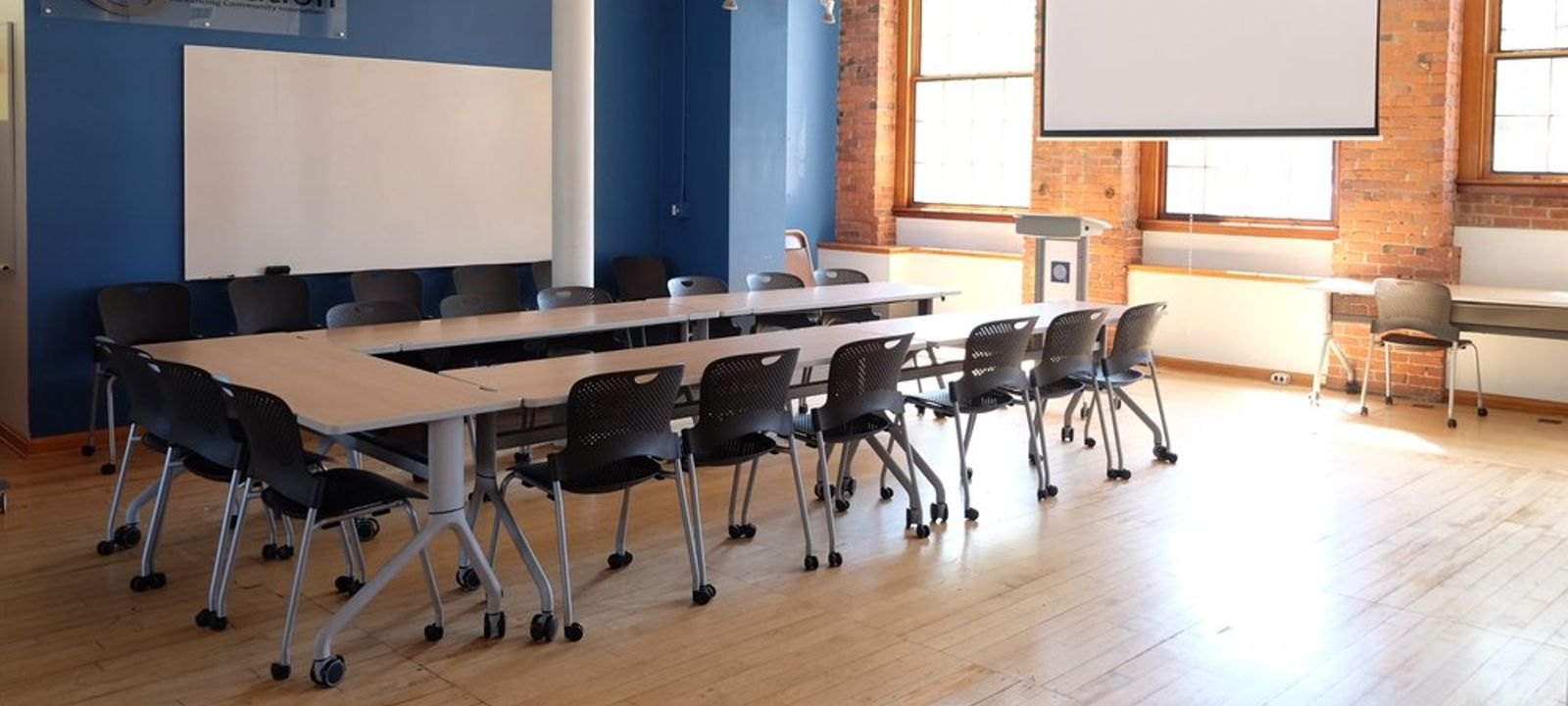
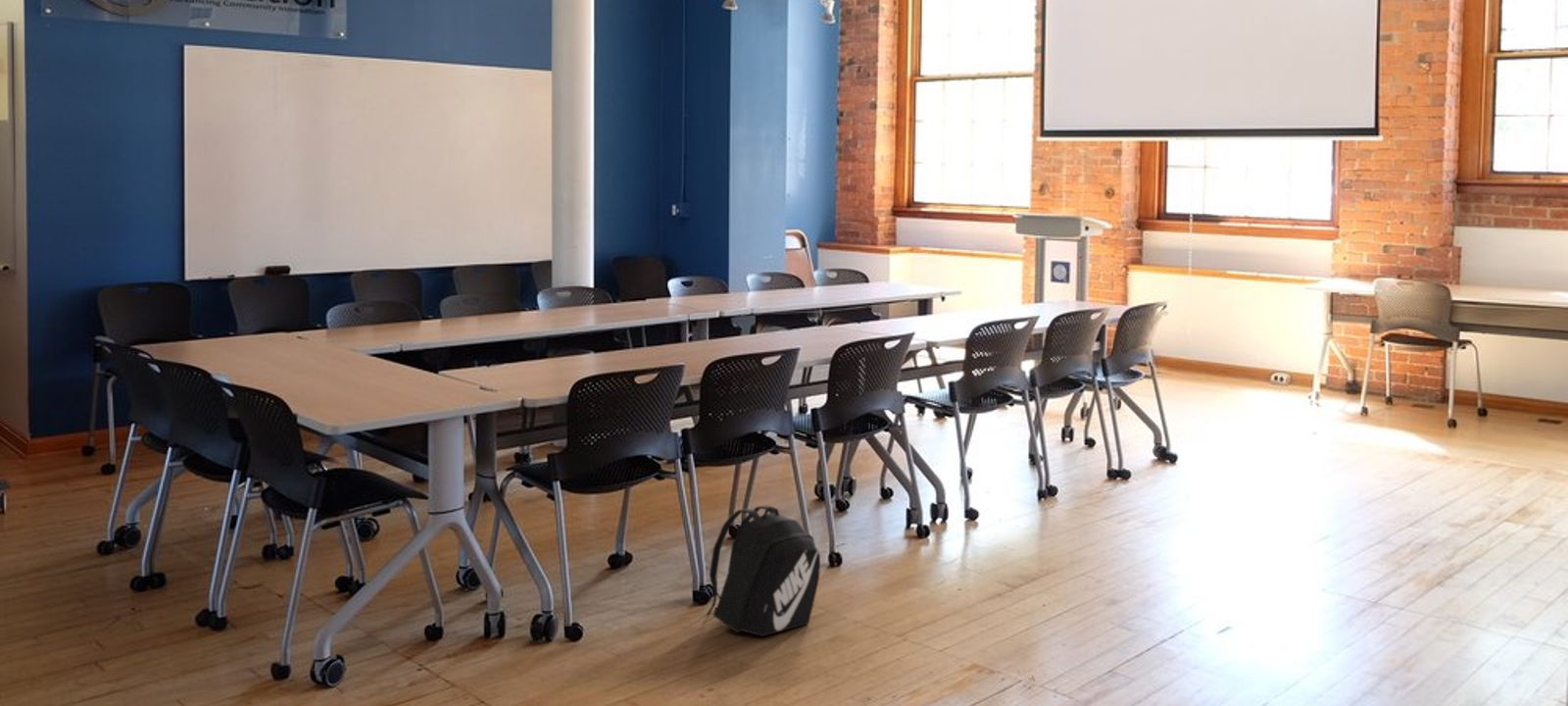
+ backpack [707,505,821,637]
